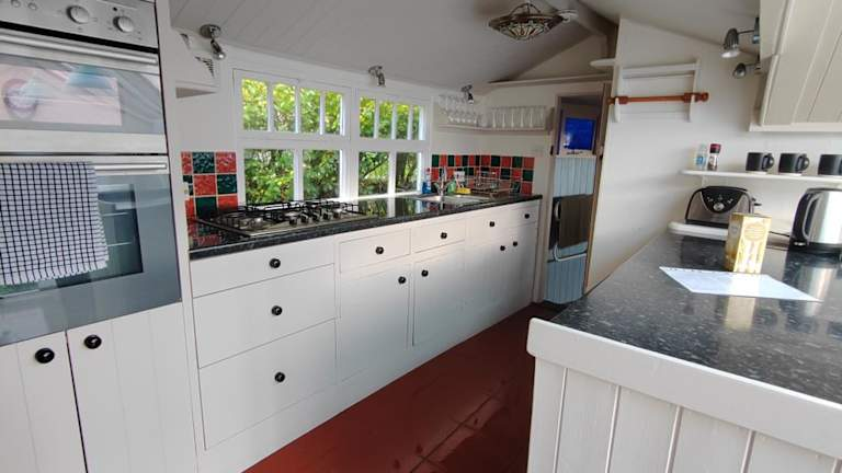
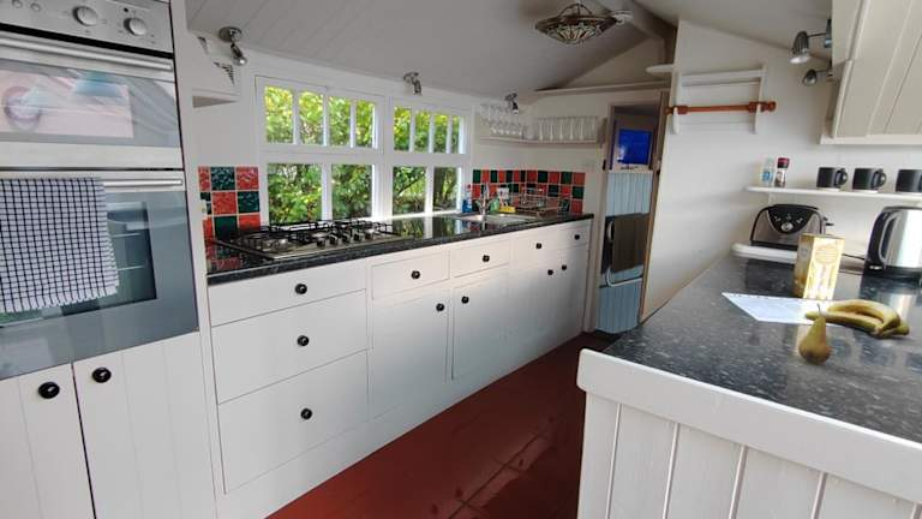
+ fruit [797,303,832,365]
+ banana [803,298,911,340]
